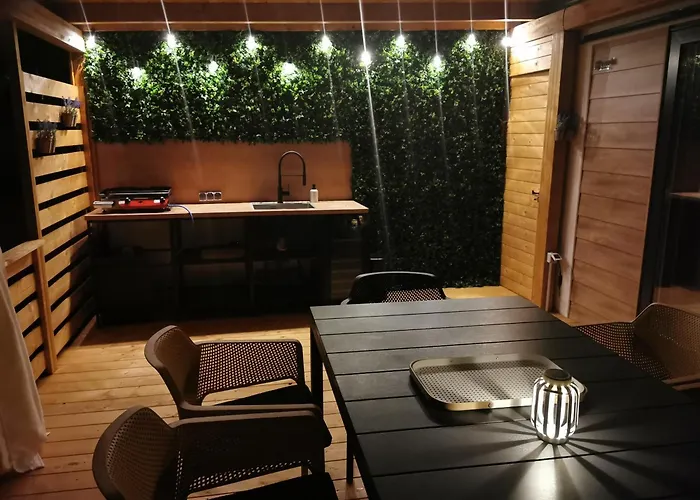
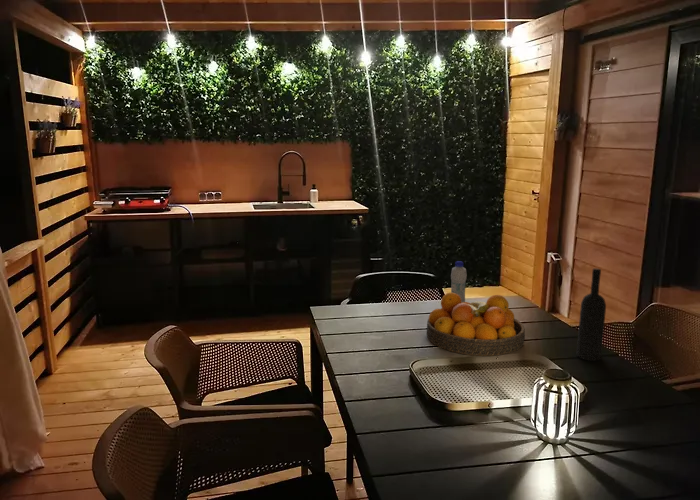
+ wine bottle [576,268,607,362]
+ bottle [450,260,468,302]
+ fruit bowl [426,292,526,357]
